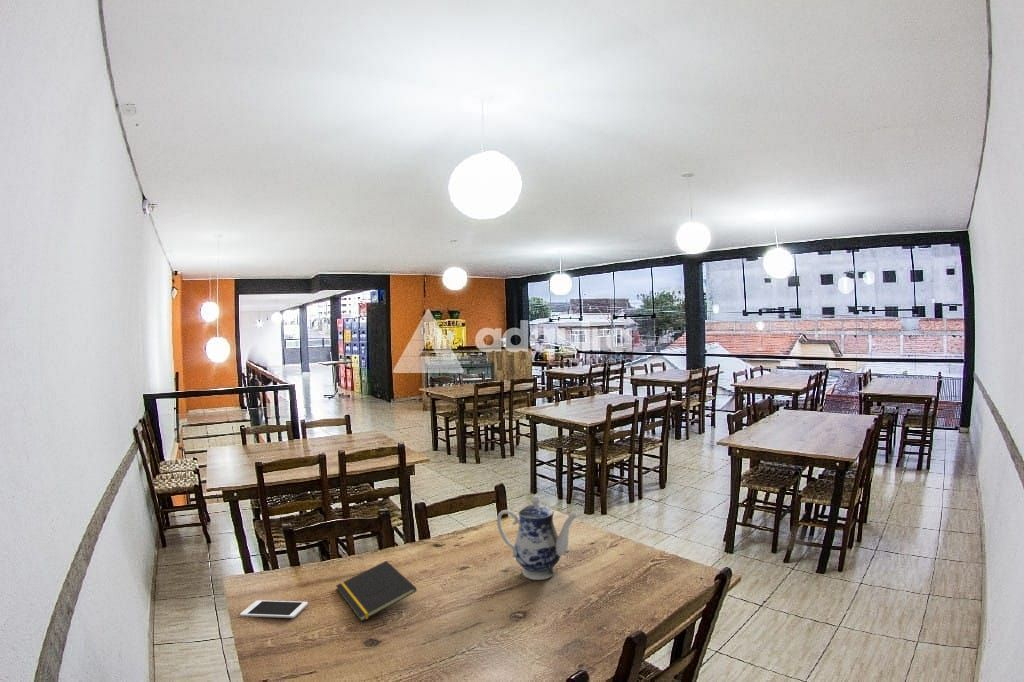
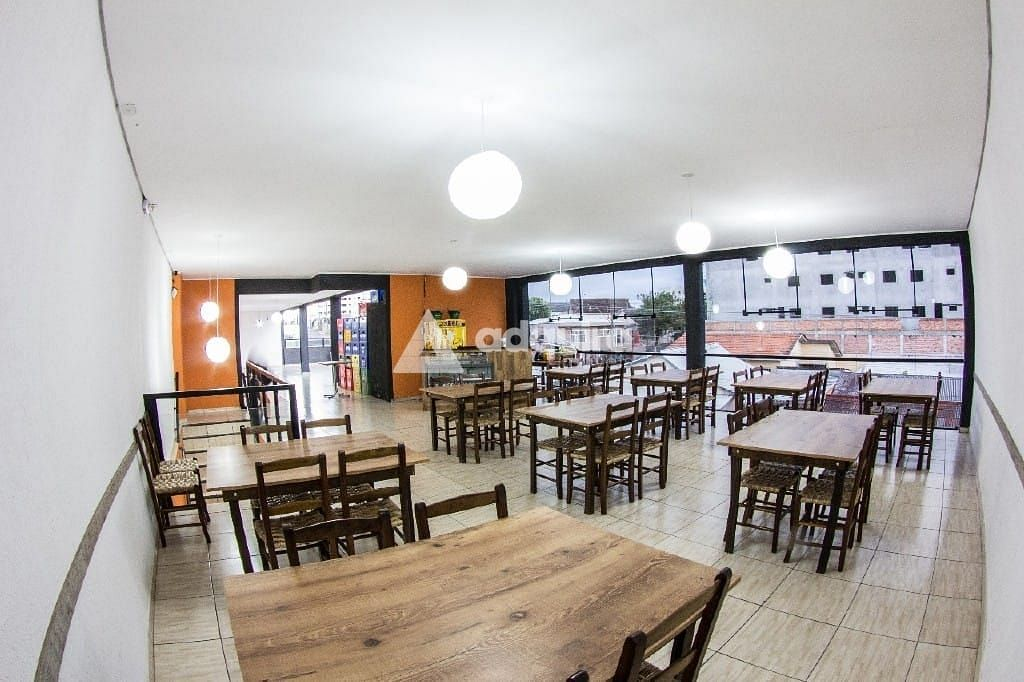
- teapot [496,494,579,581]
- cell phone [239,599,309,619]
- notepad [335,560,418,623]
